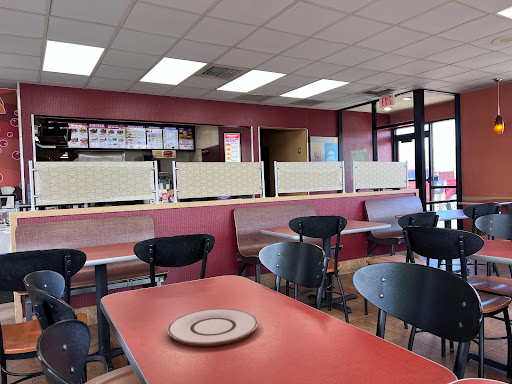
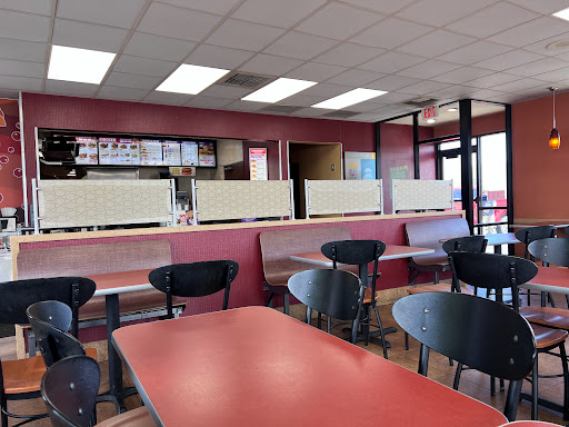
- plate [166,308,259,347]
